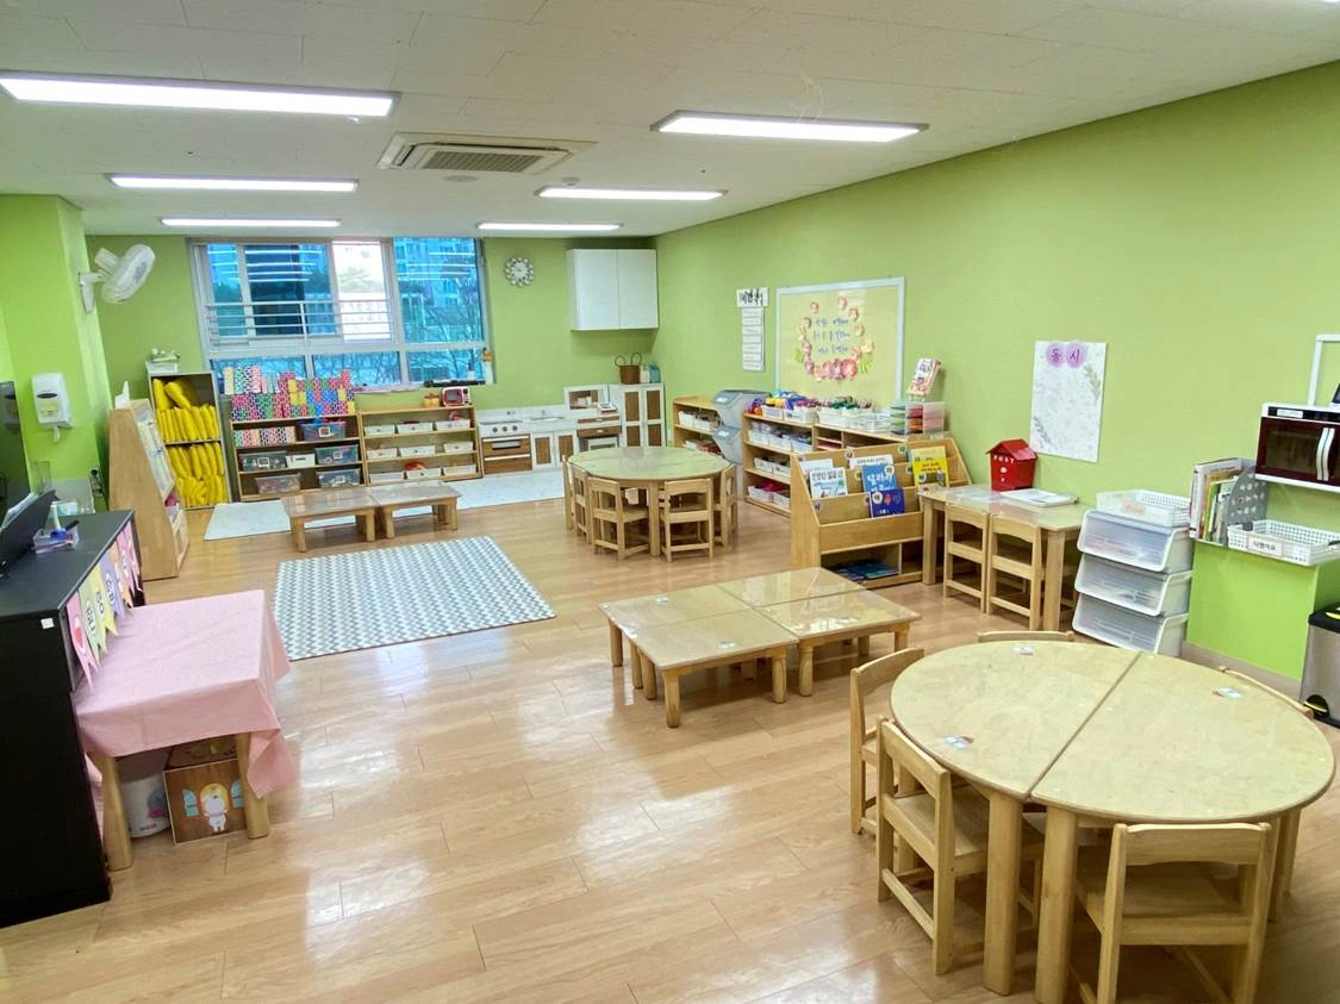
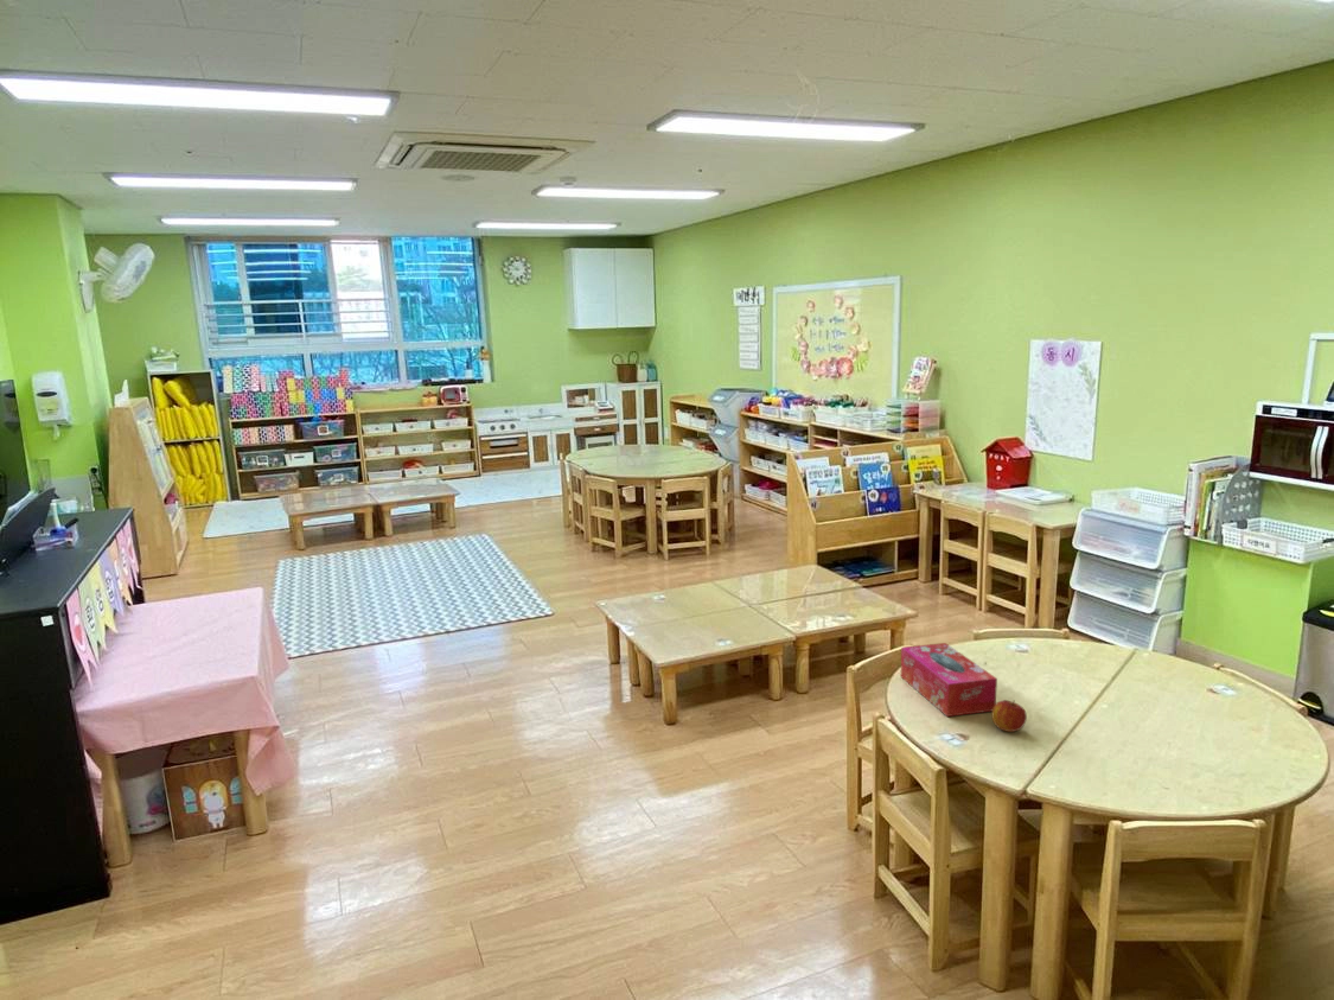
+ tissue box [900,642,998,718]
+ apple [990,699,1028,733]
